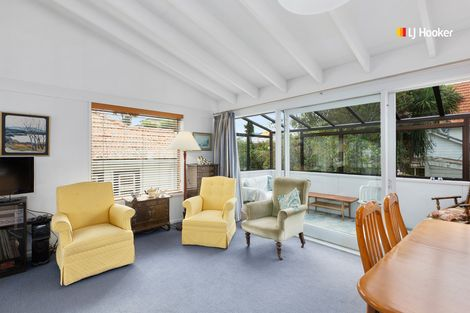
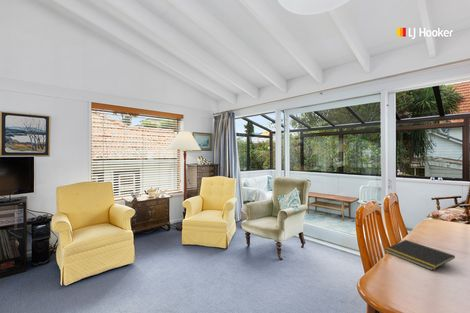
+ notepad [384,239,456,271]
